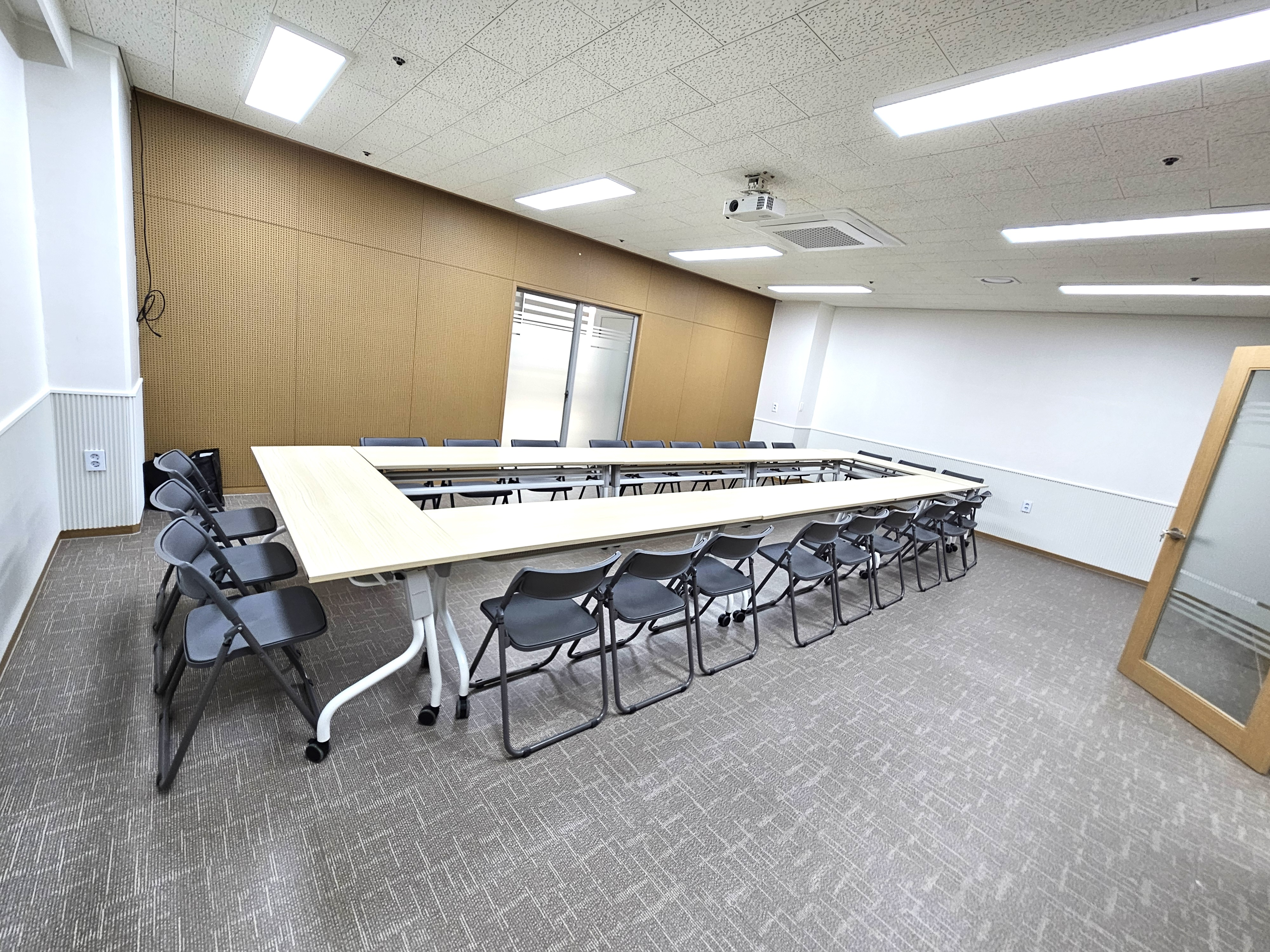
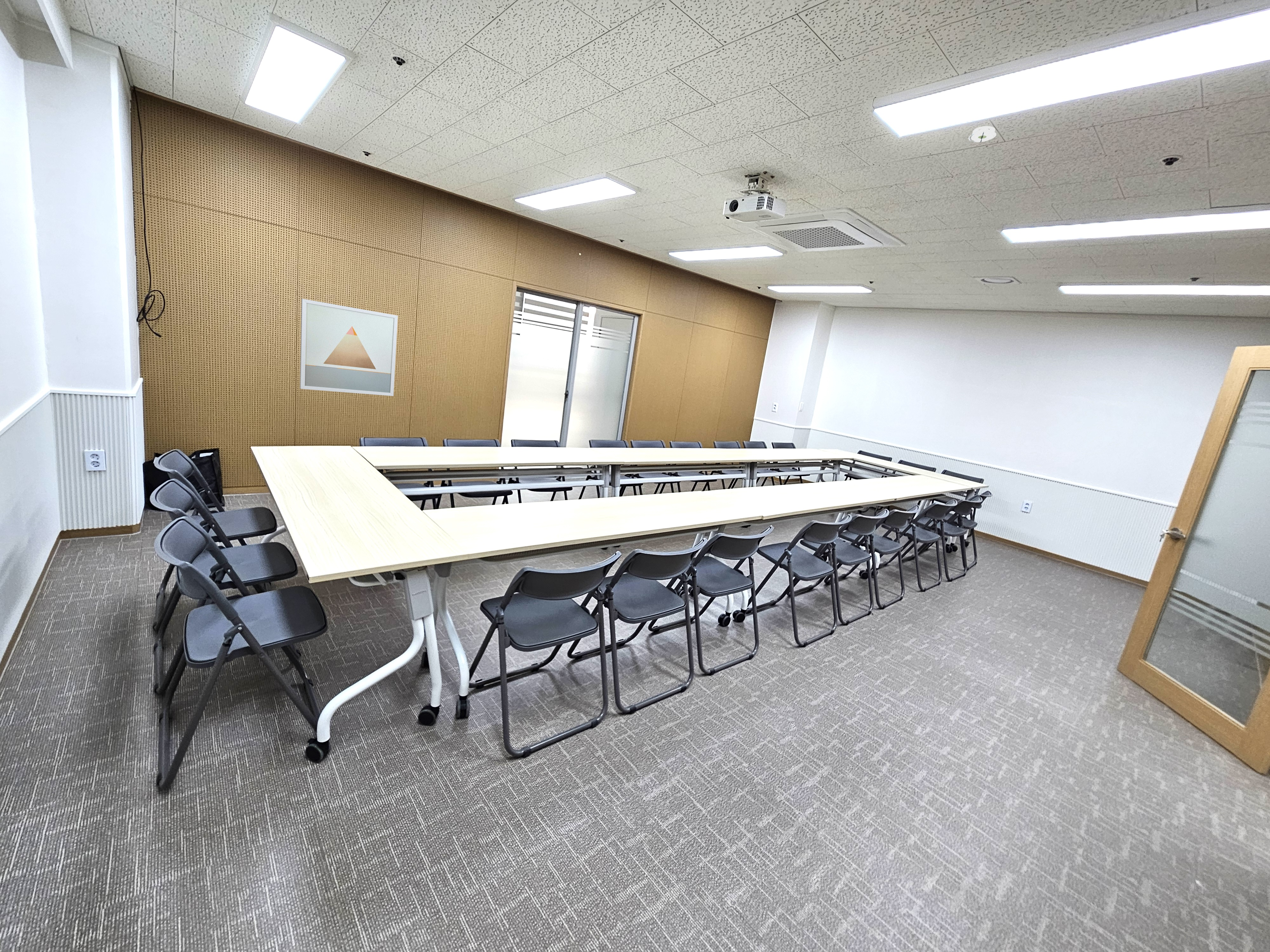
+ wall art [300,298,398,396]
+ smoke detector [966,126,997,144]
